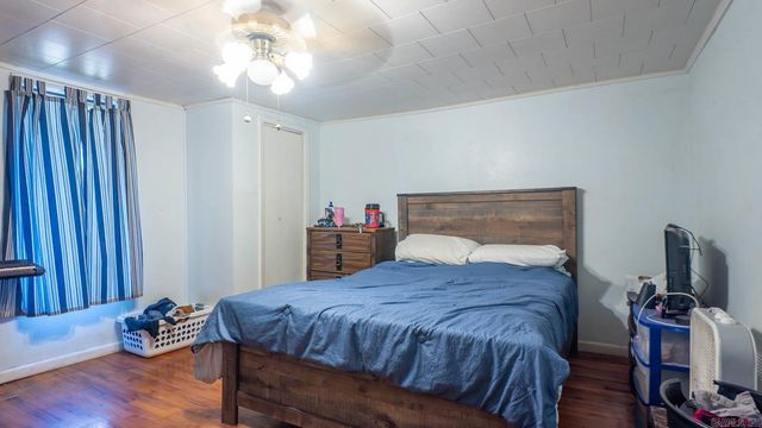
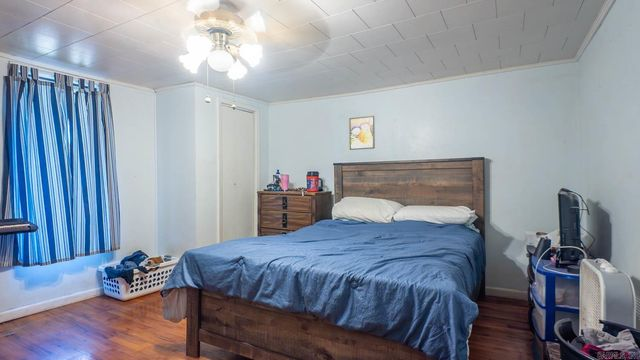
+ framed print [348,115,376,151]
